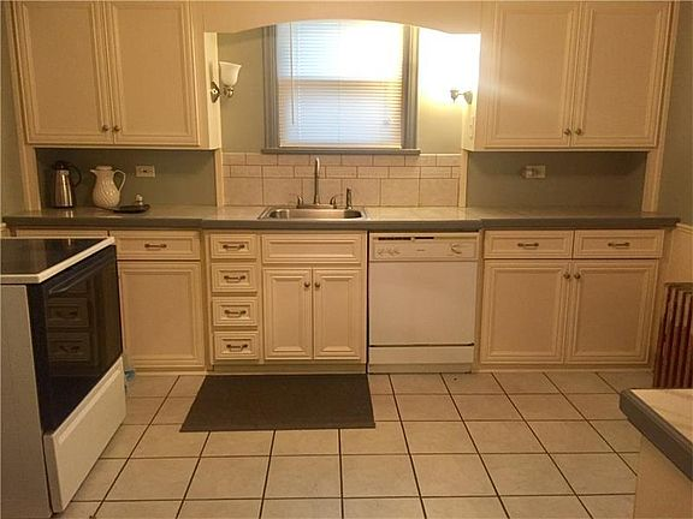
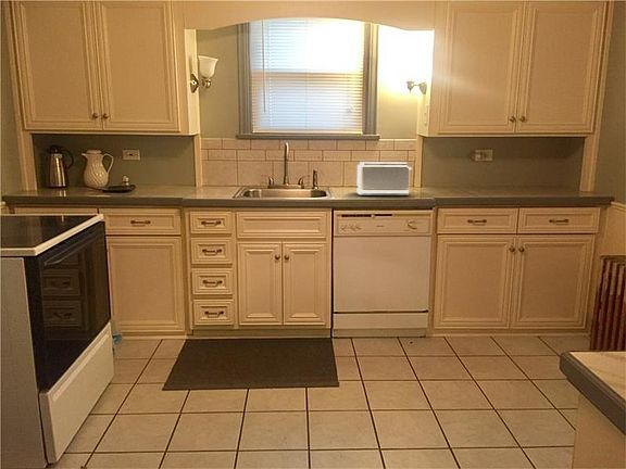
+ toaster [355,161,413,197]
